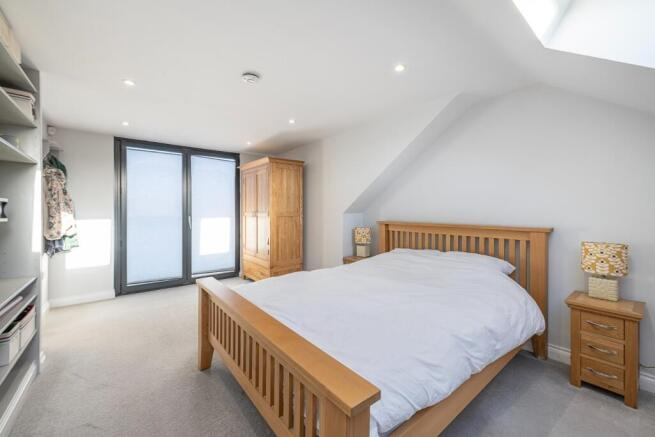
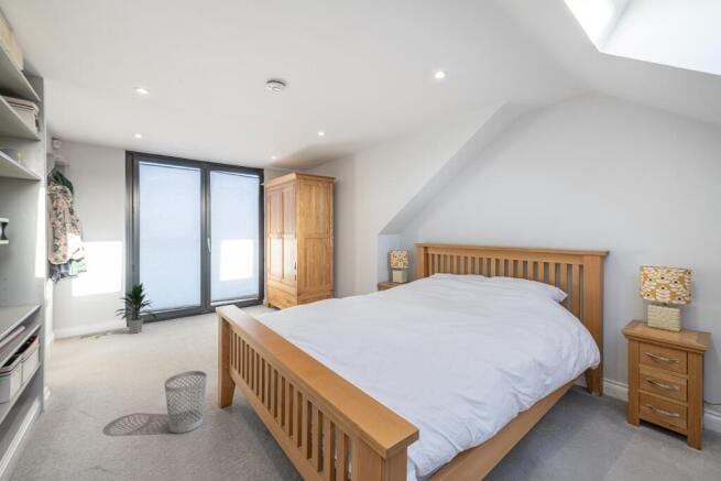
+ indoor plant [113,282,159,335]
+ wastebasket [163,370,208,435]
